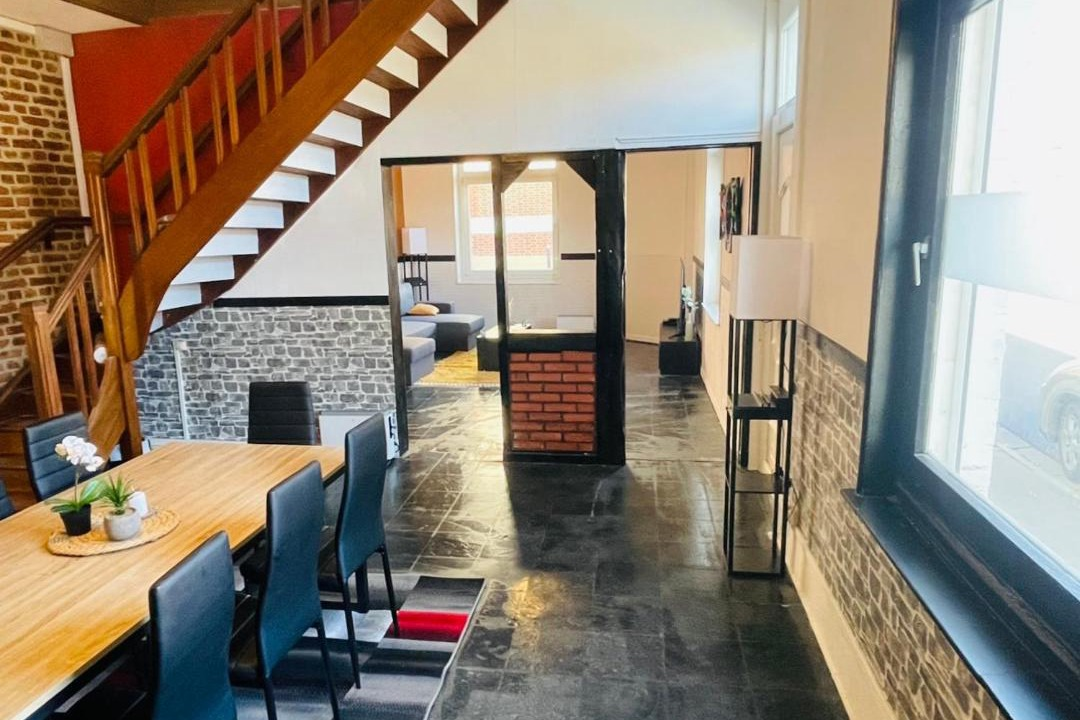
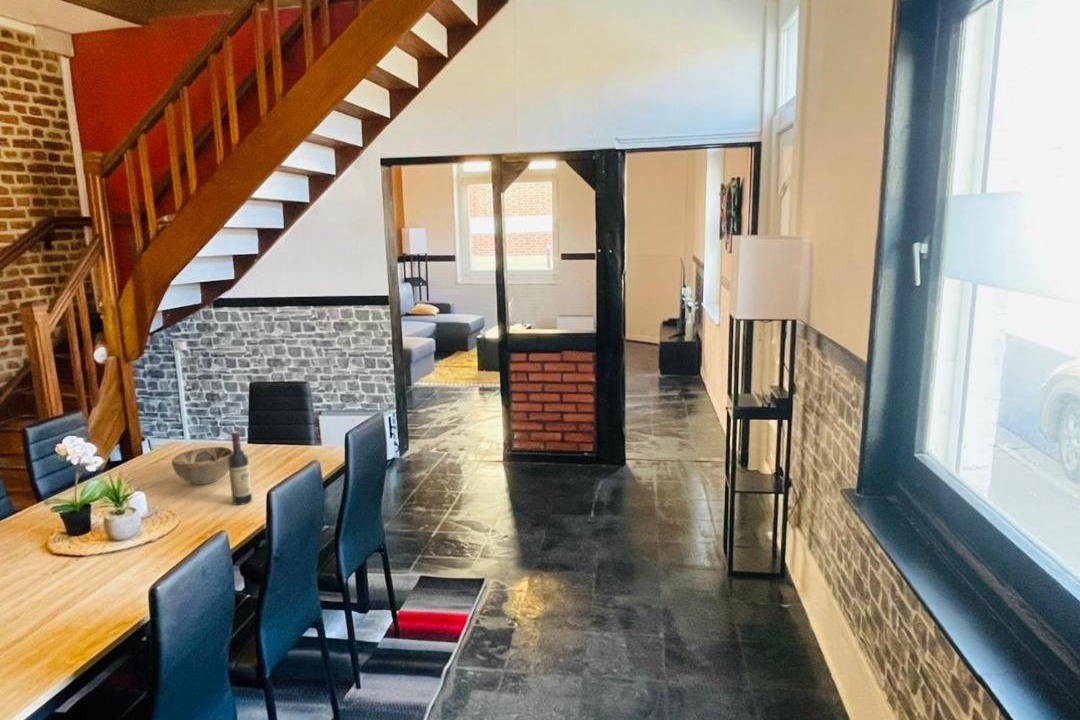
+ decorative bowl [171,446,233,485]
+ wine bottle [228,430,253,506]
